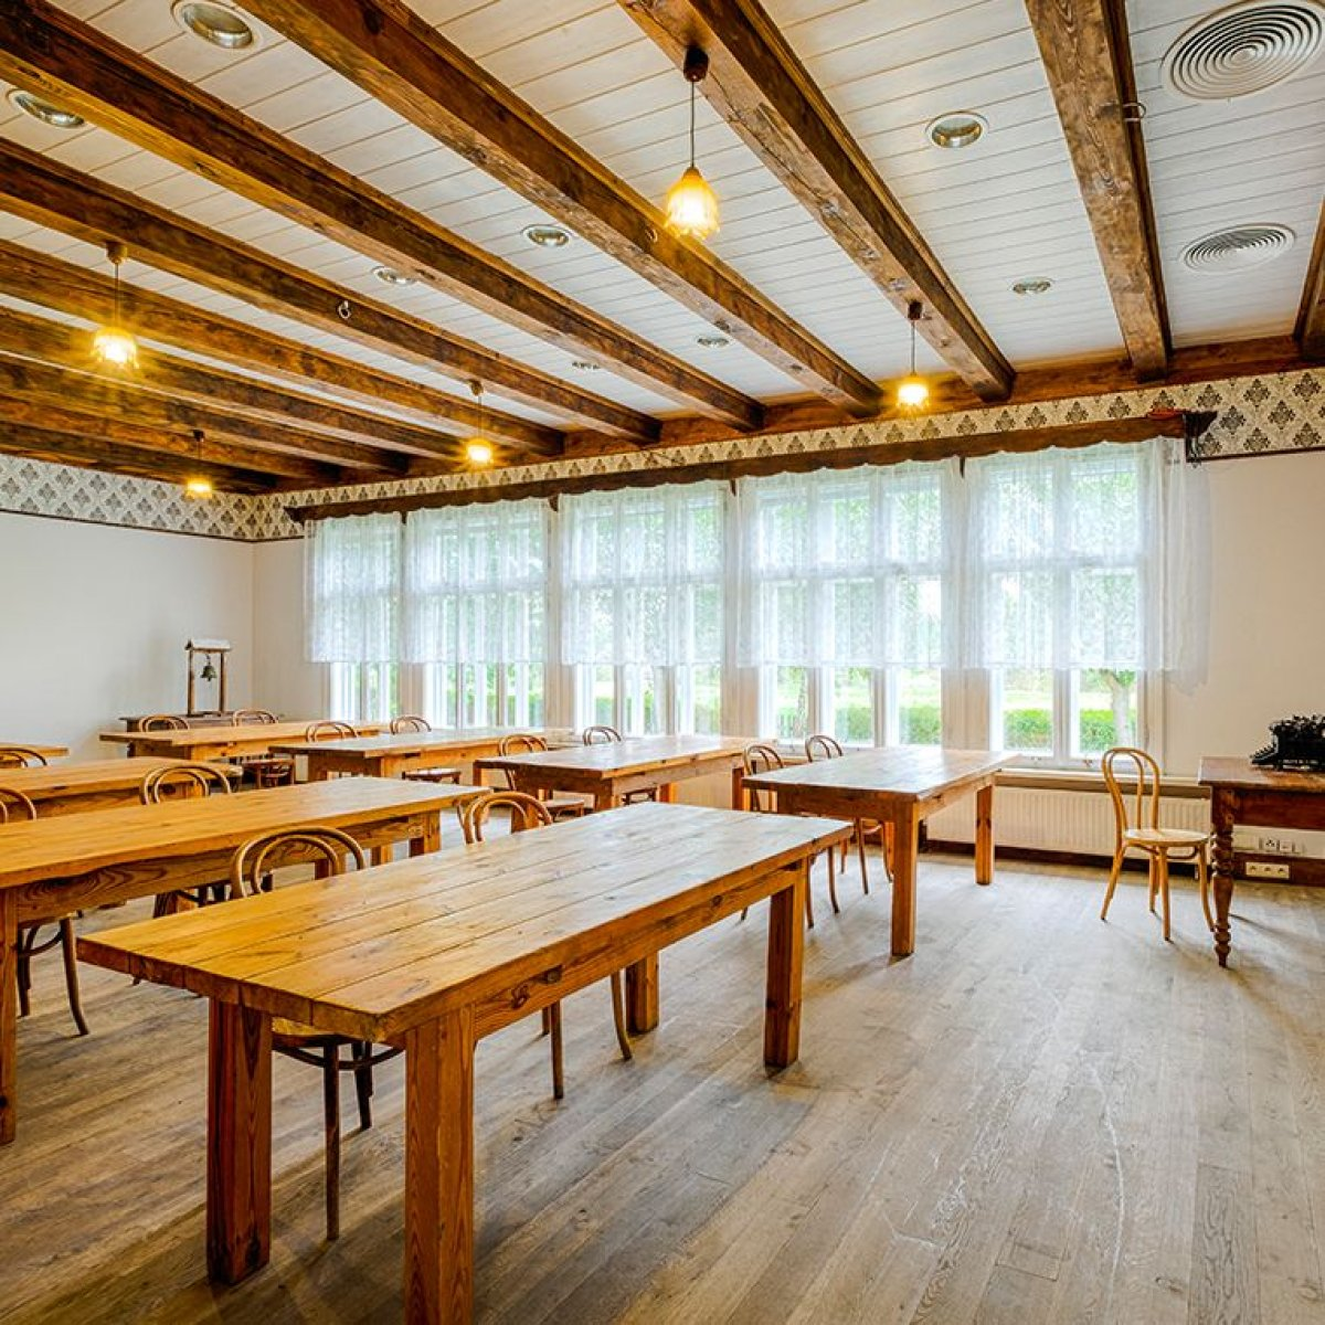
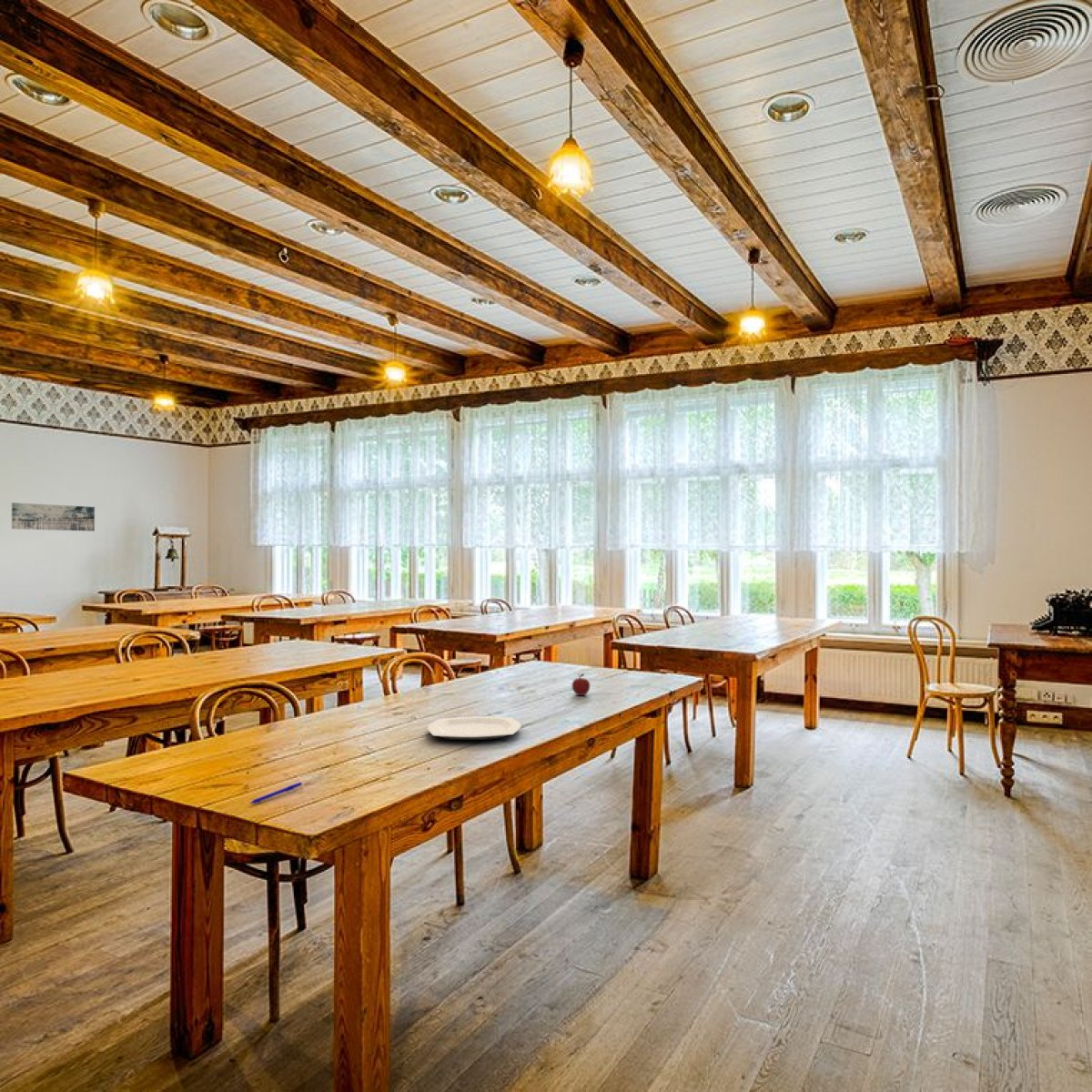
+ apple [571,672,591,696]
+ plate [427,715,522,741]
+ wall art [11,501,96,532]
+ pen [249,782,303,804]
